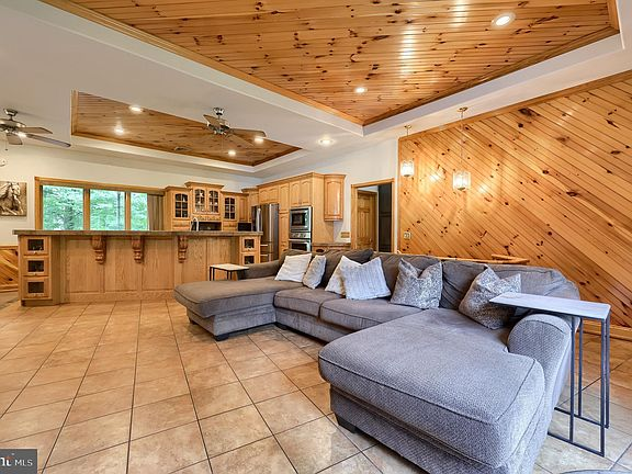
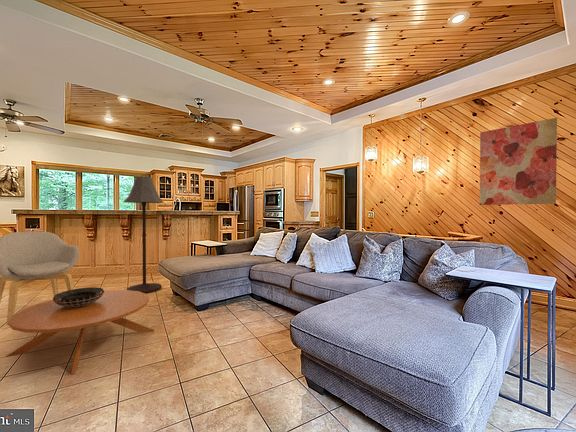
+ floor lamp [123,176,165,294]
+ decorative bowl [52,286,105,307]
+ armchair [0,230,80,326]
+ wall art [479,117,558,206]
+ coffee table [5,289,155,375]
